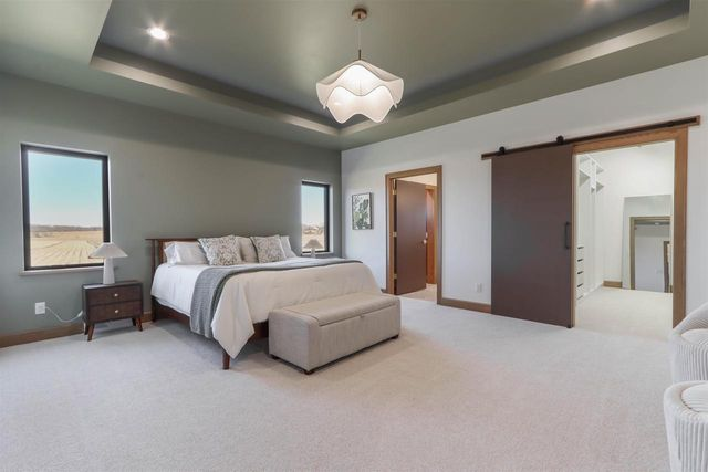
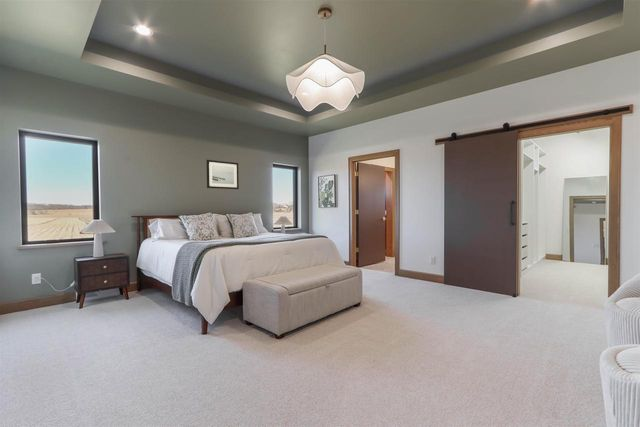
+ wall art [206,159,240,190]
